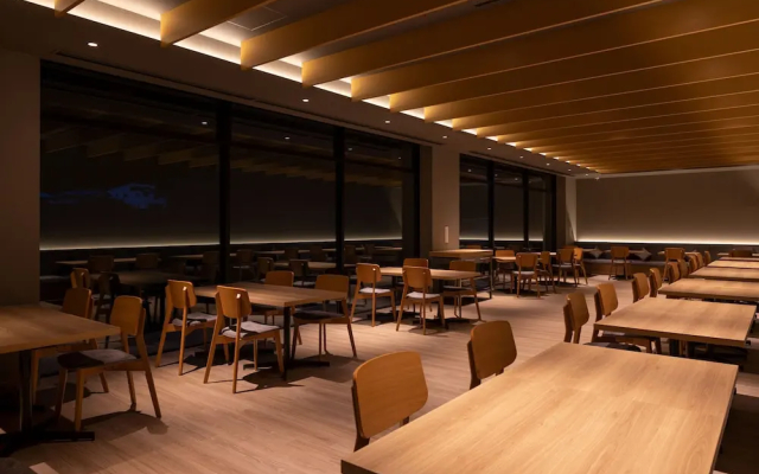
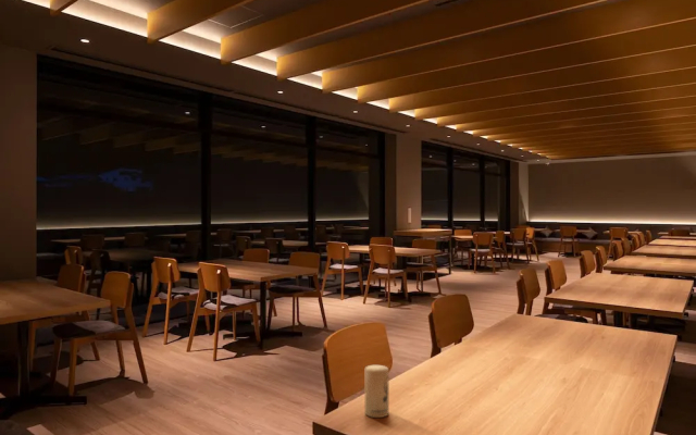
+ candle [364,364,389,419]
